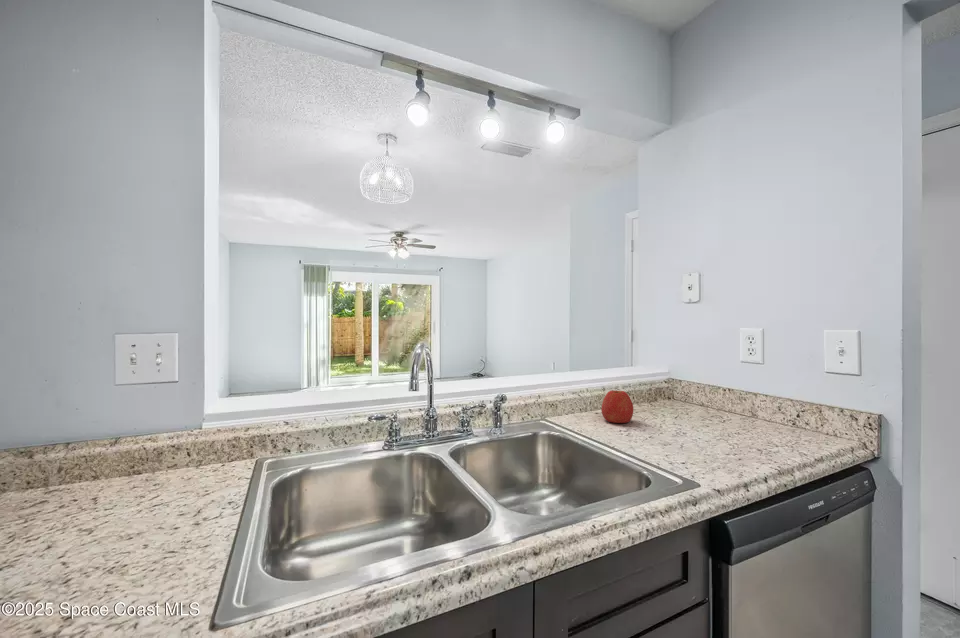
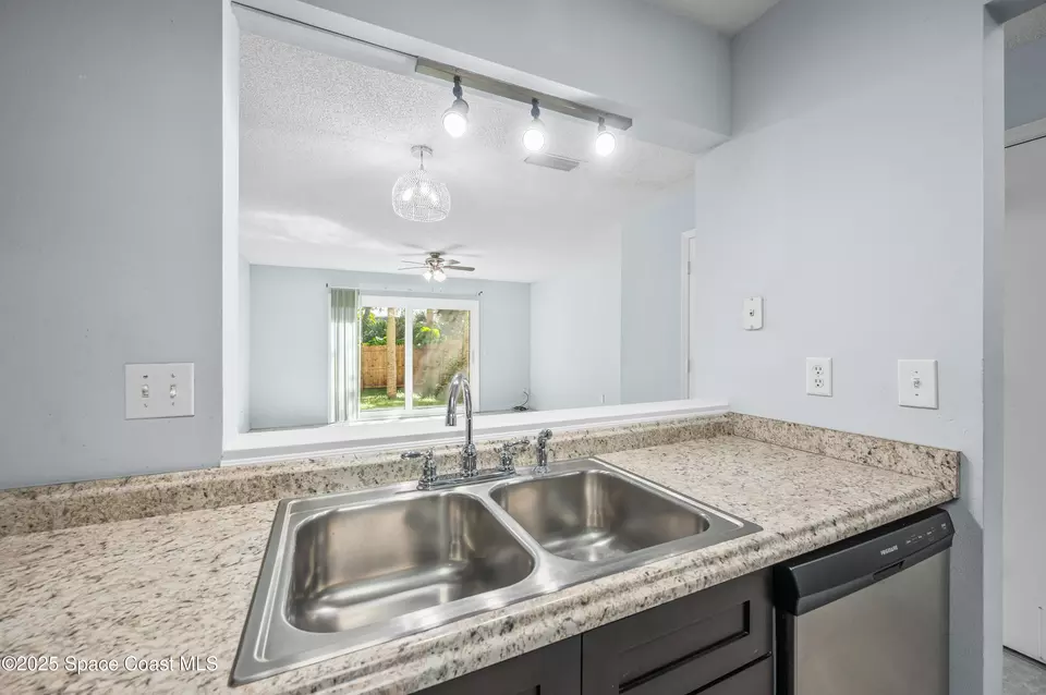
- apple [600,389,634,424]
